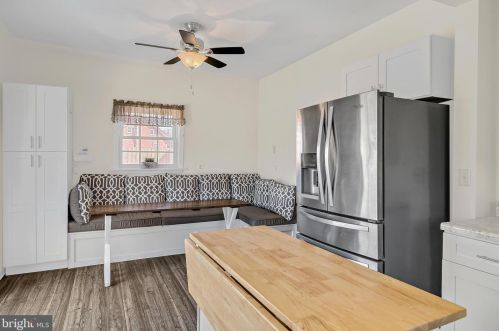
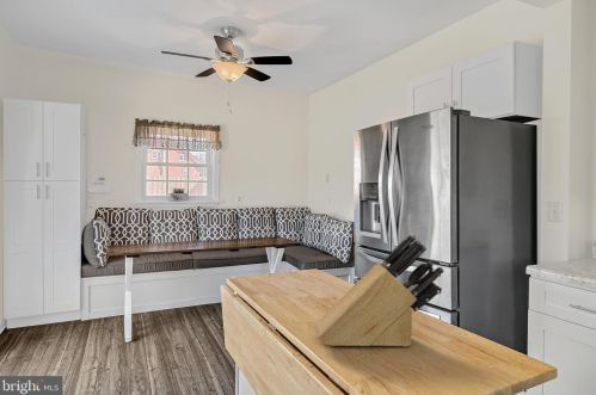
+ knife block [317,233,446,347]
